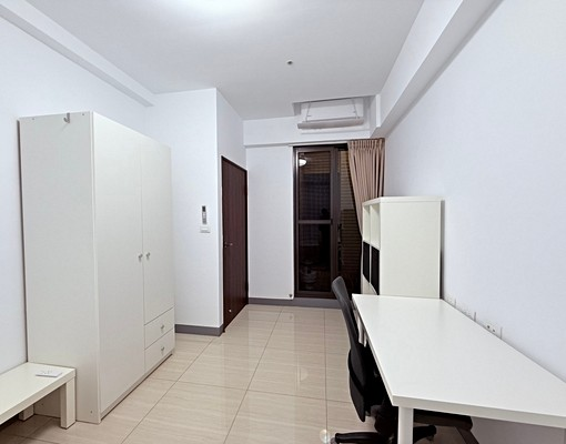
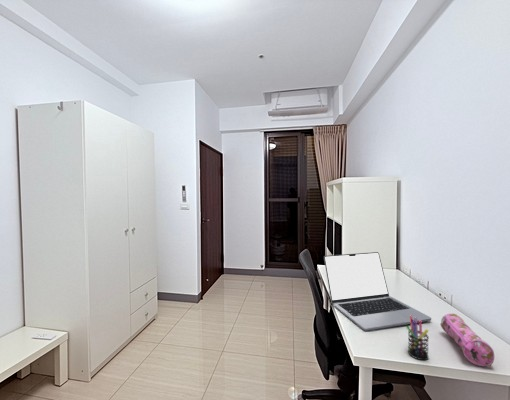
+ laptop [323,251,432,332]
+ pen holder [405,315,430,361]
+ pencil case [440,312,495,367]
